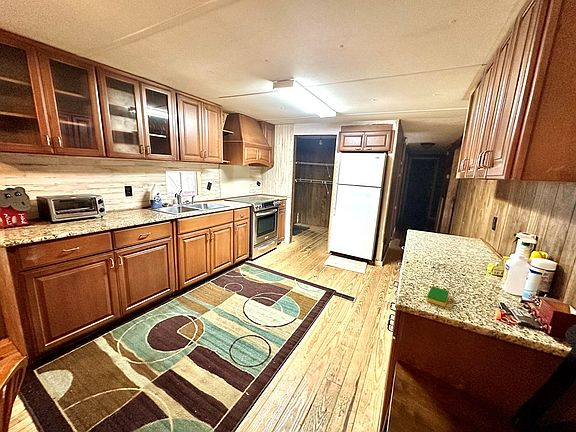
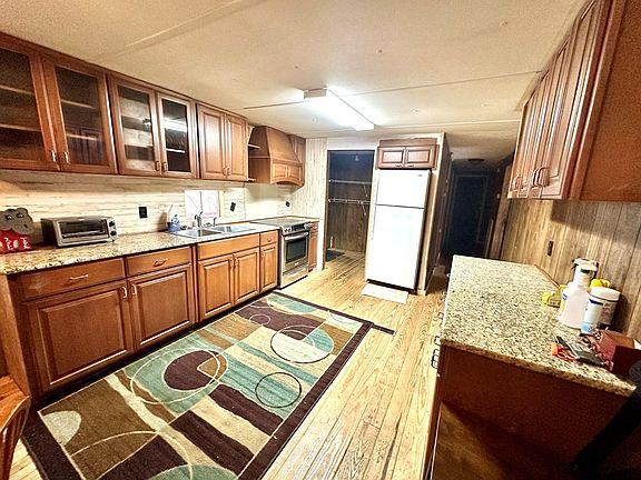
- dish sponge [425,285,450,308]
